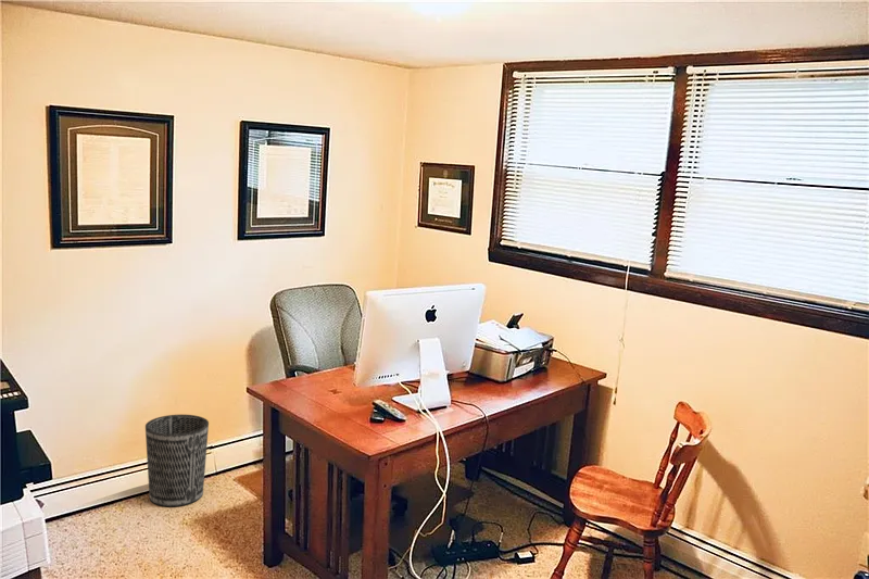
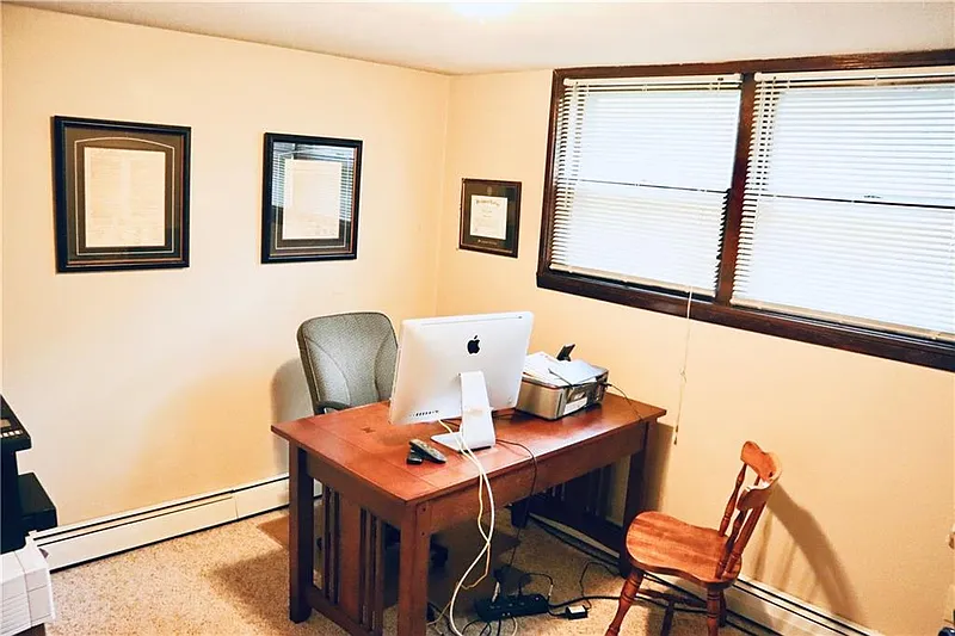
- wastebasket [144,414,210,507]
